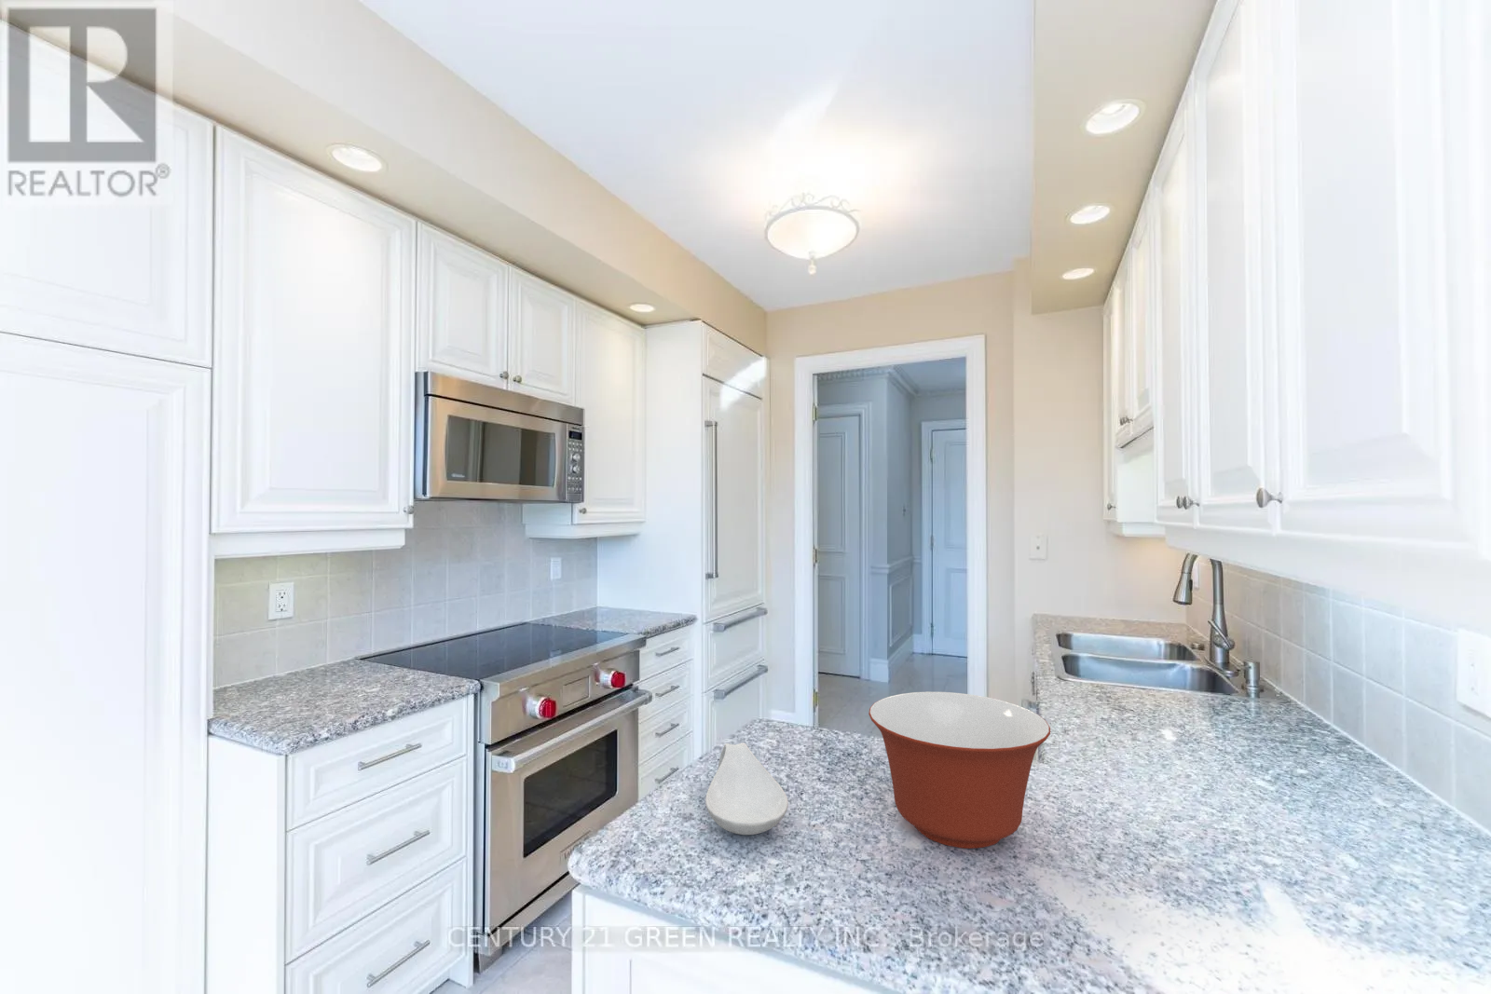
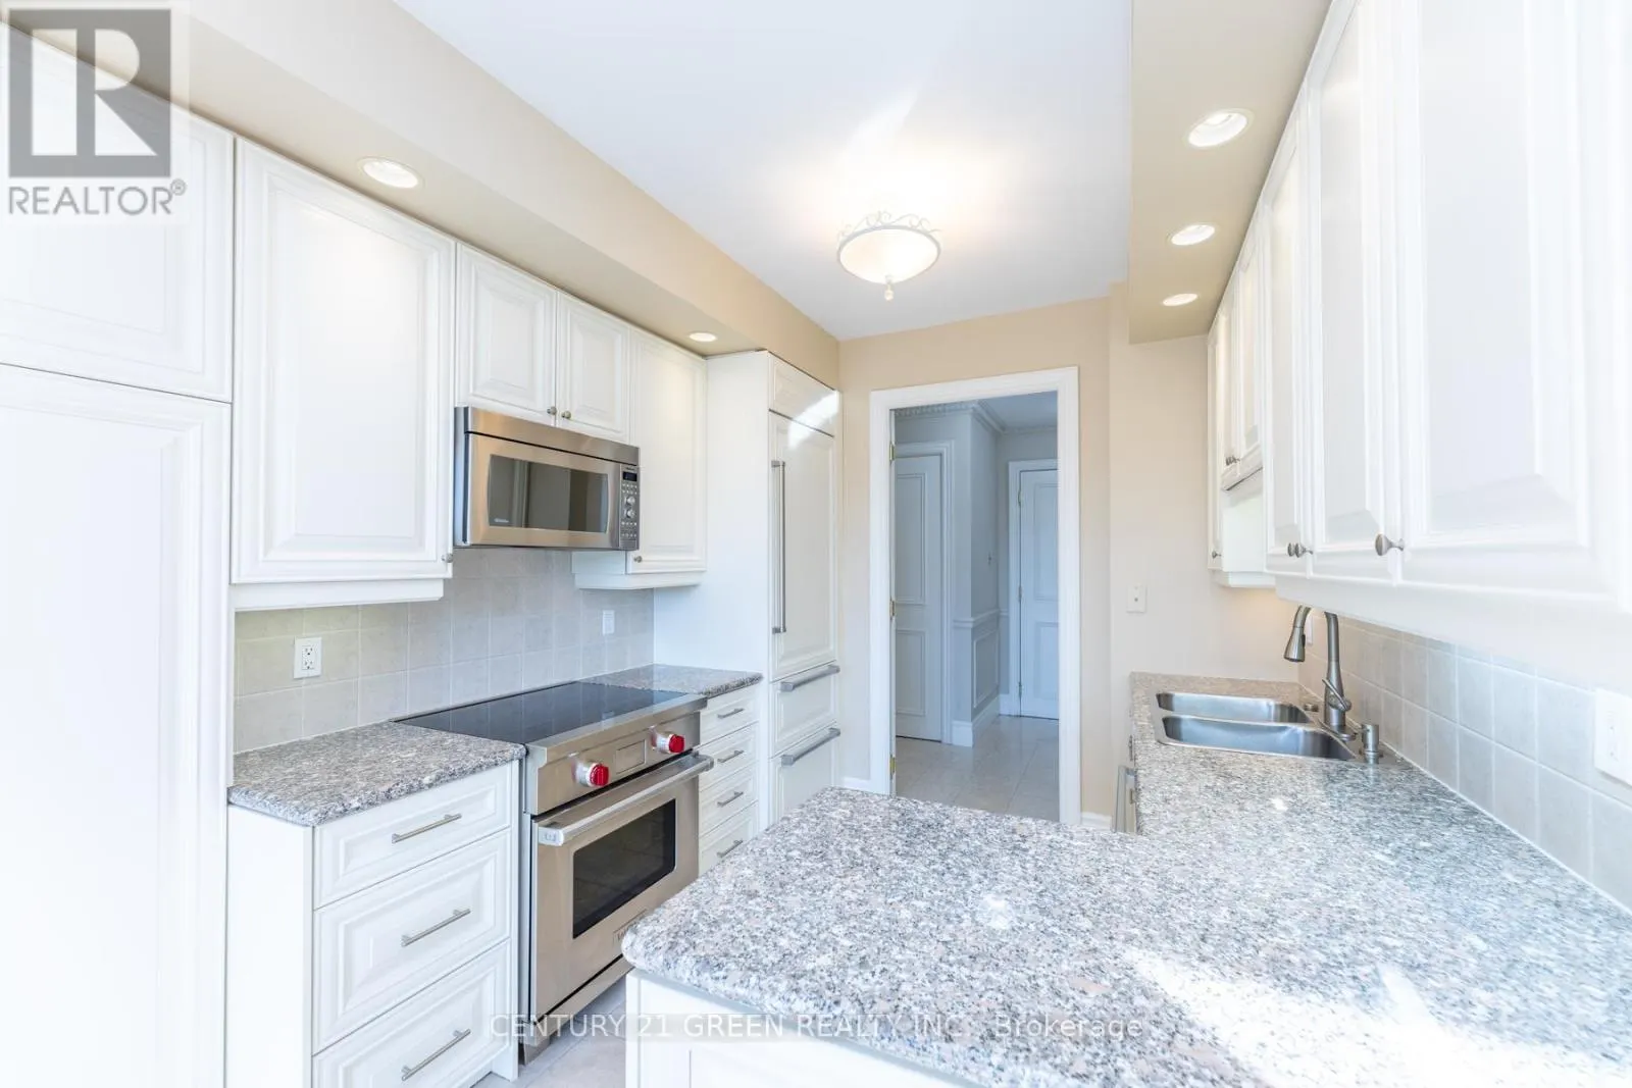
- mixing bowl [868,691,1052,850]
- spoon rest [704,741,789,835]
